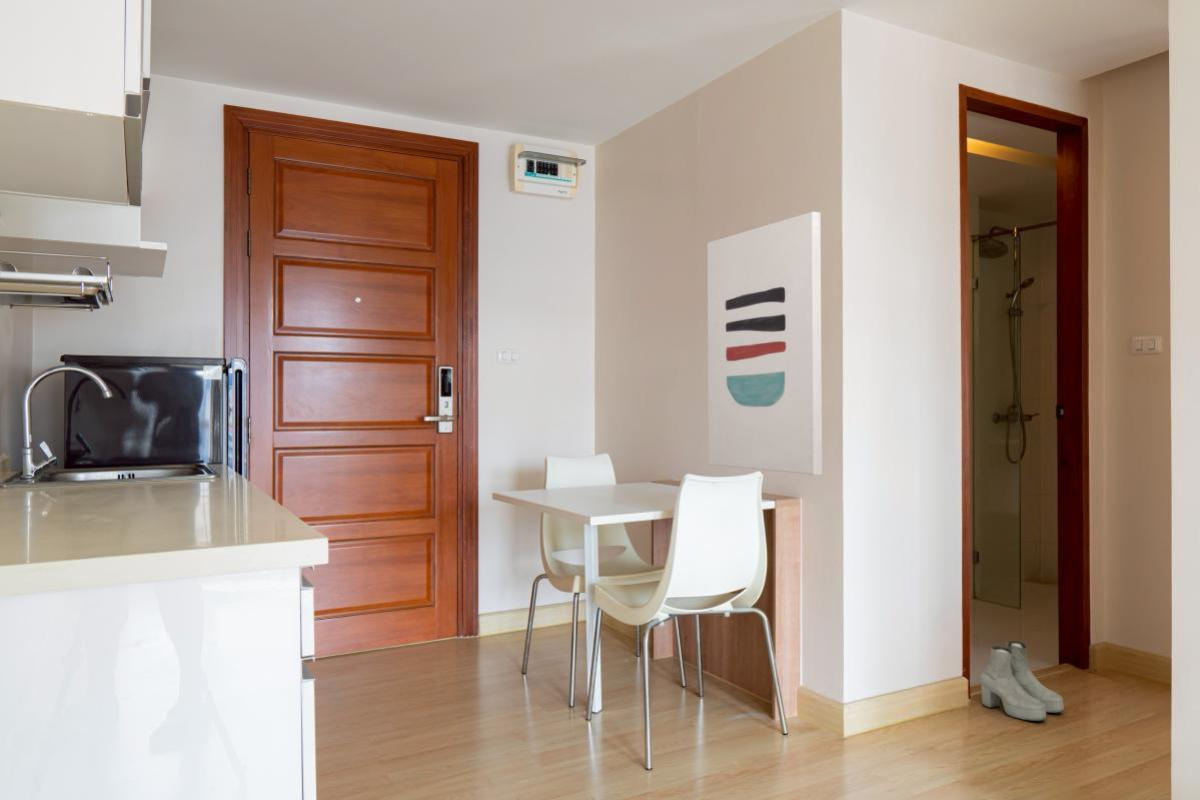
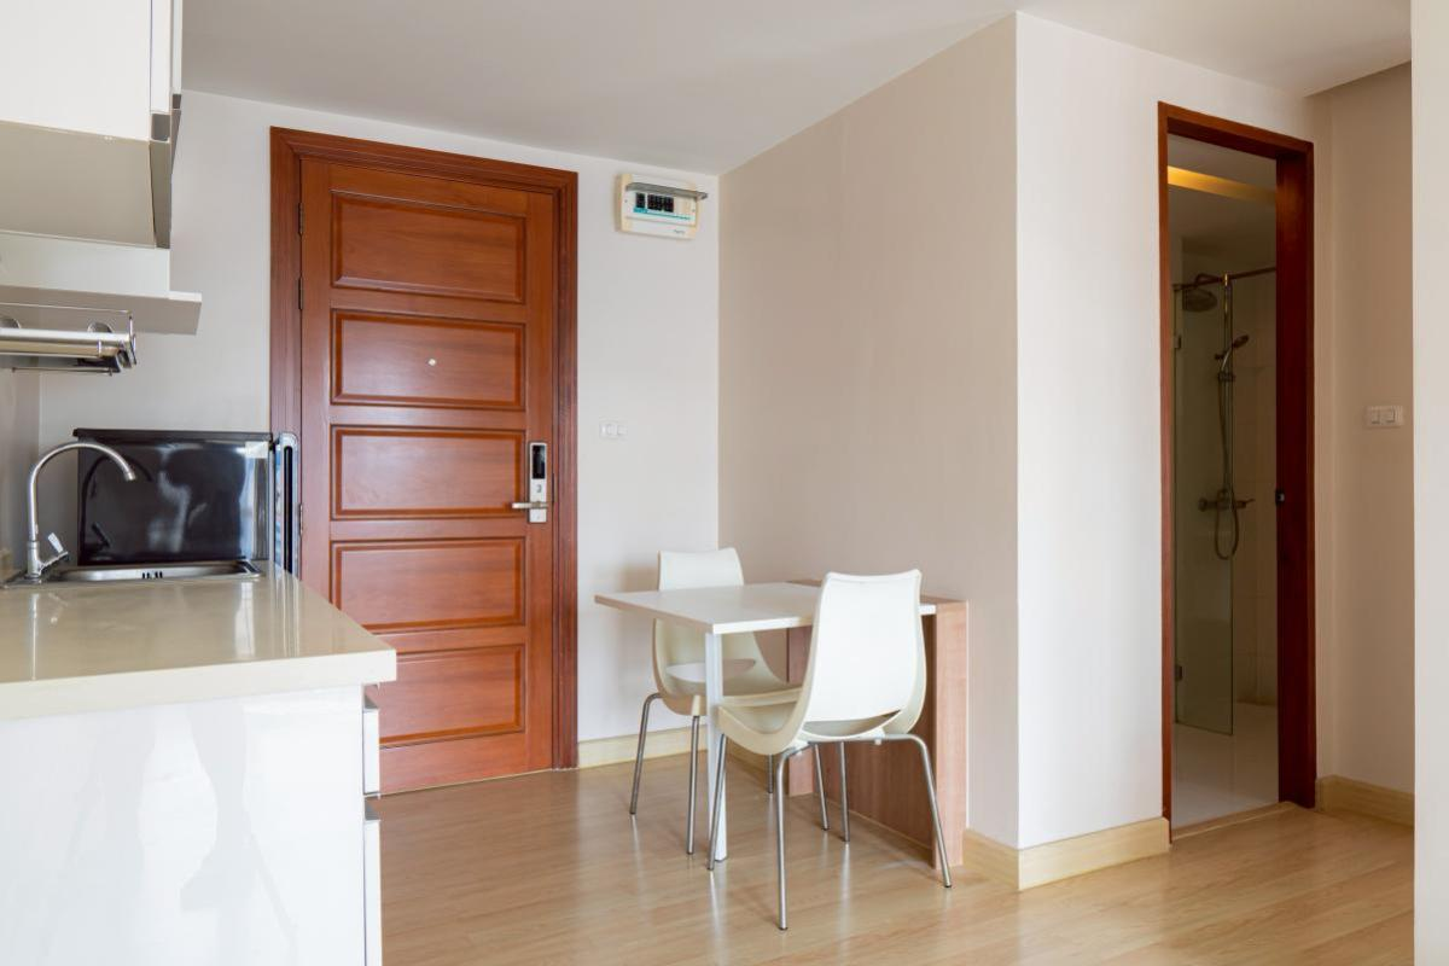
- wall art [706,211,823,476]
- boots [979,640,1065,722]
